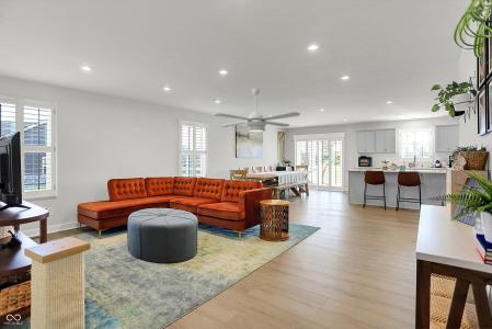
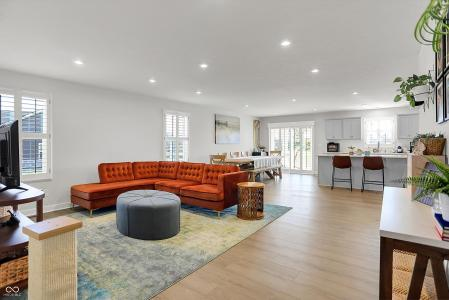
- ceiling fan [211,88,301,134]
